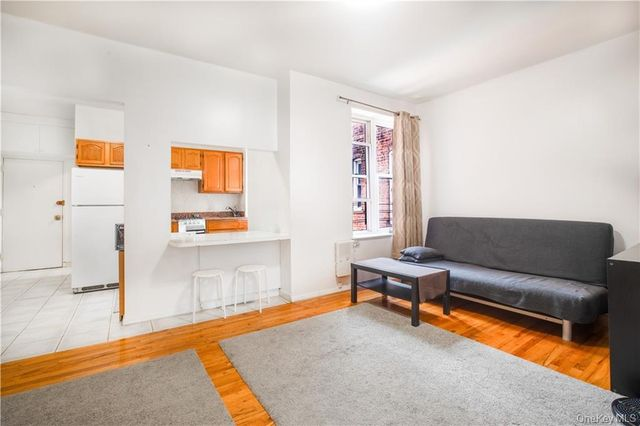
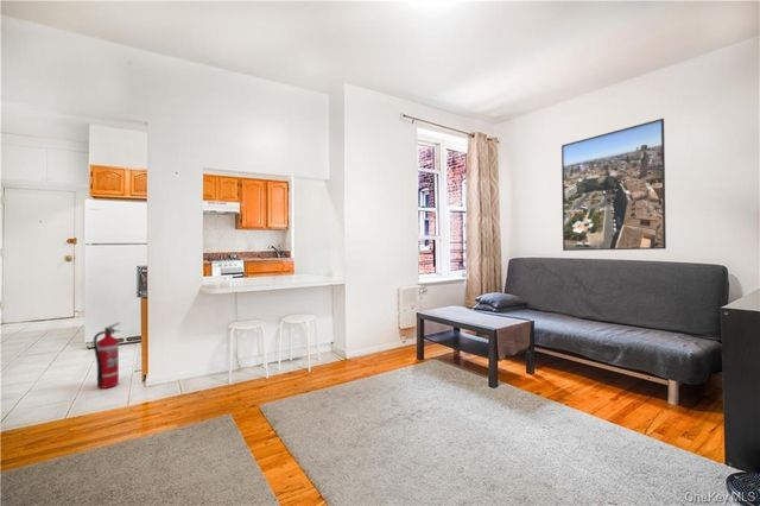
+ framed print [560,118,667,252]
+ fire extinguisher [93,322,121,390]
